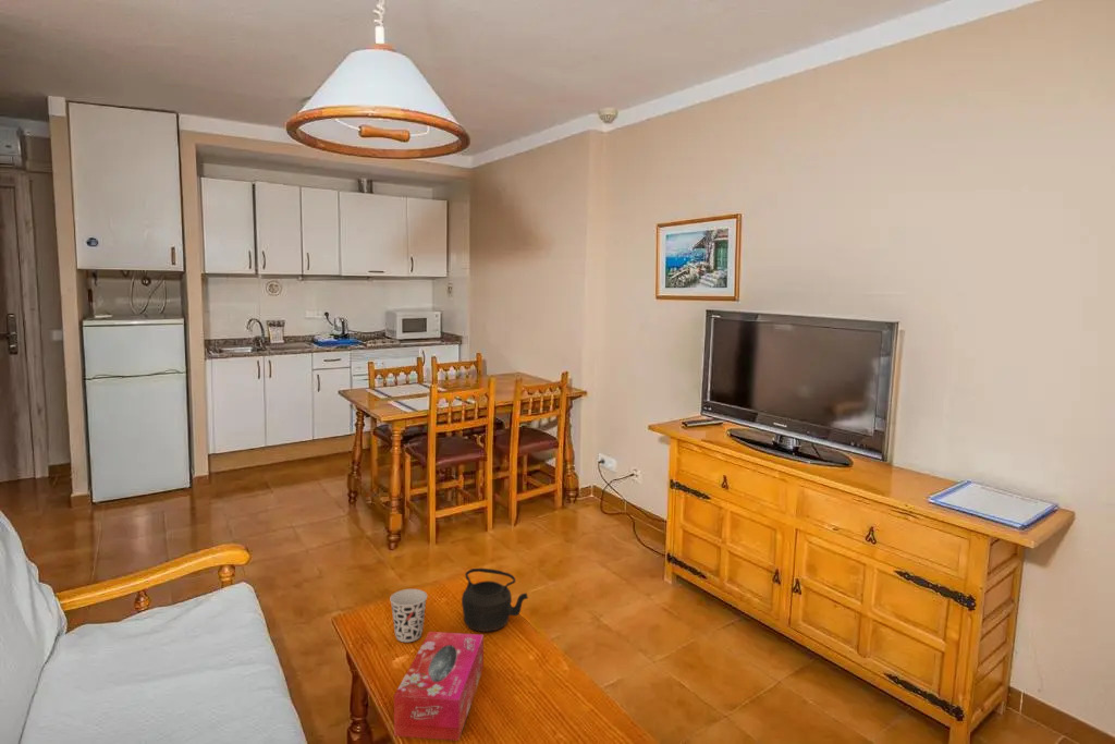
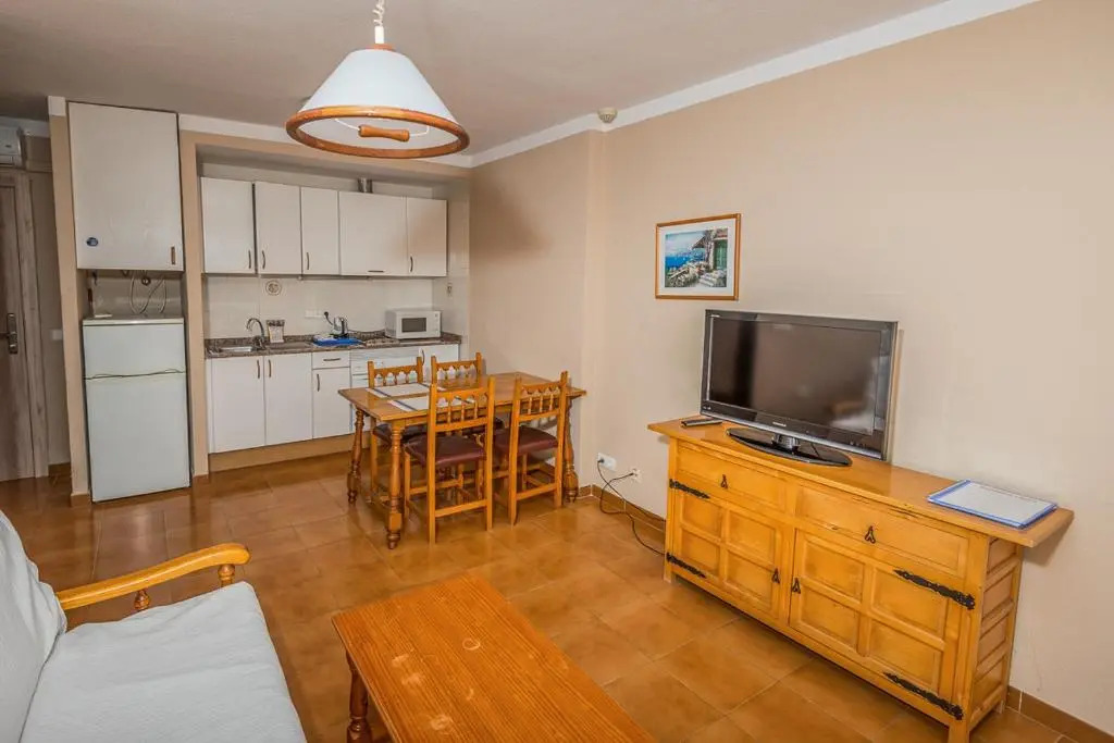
- tissue box [393,631,485,742]
- teapot [461,568,529,633]
- cup [389,588,428,643]
